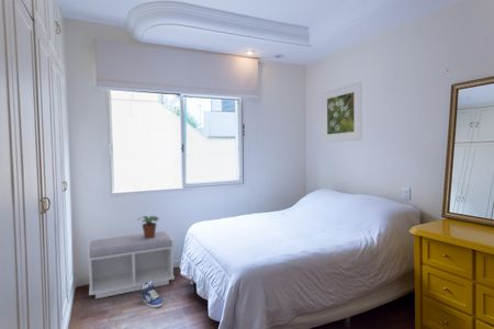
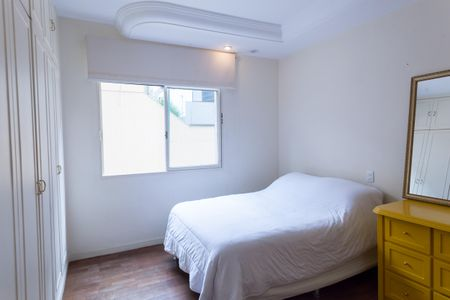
- sneaker [139,281,164,308]
- bench [87,230,176,299]
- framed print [321,80,363,144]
- potted plant [136,215,160,238]
